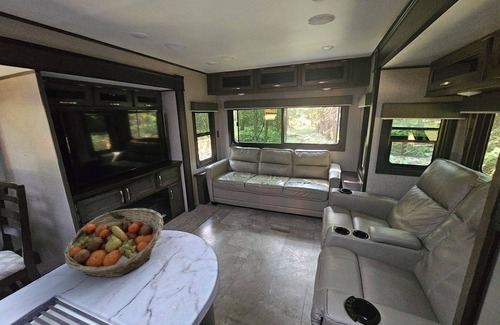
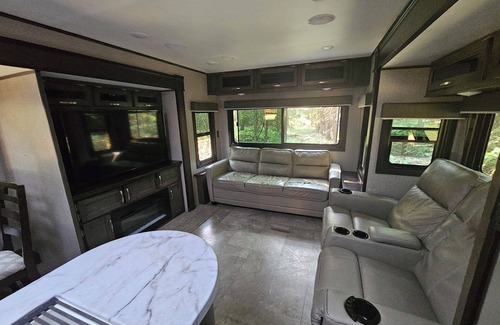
- fruit basket [63,207,164,278]
